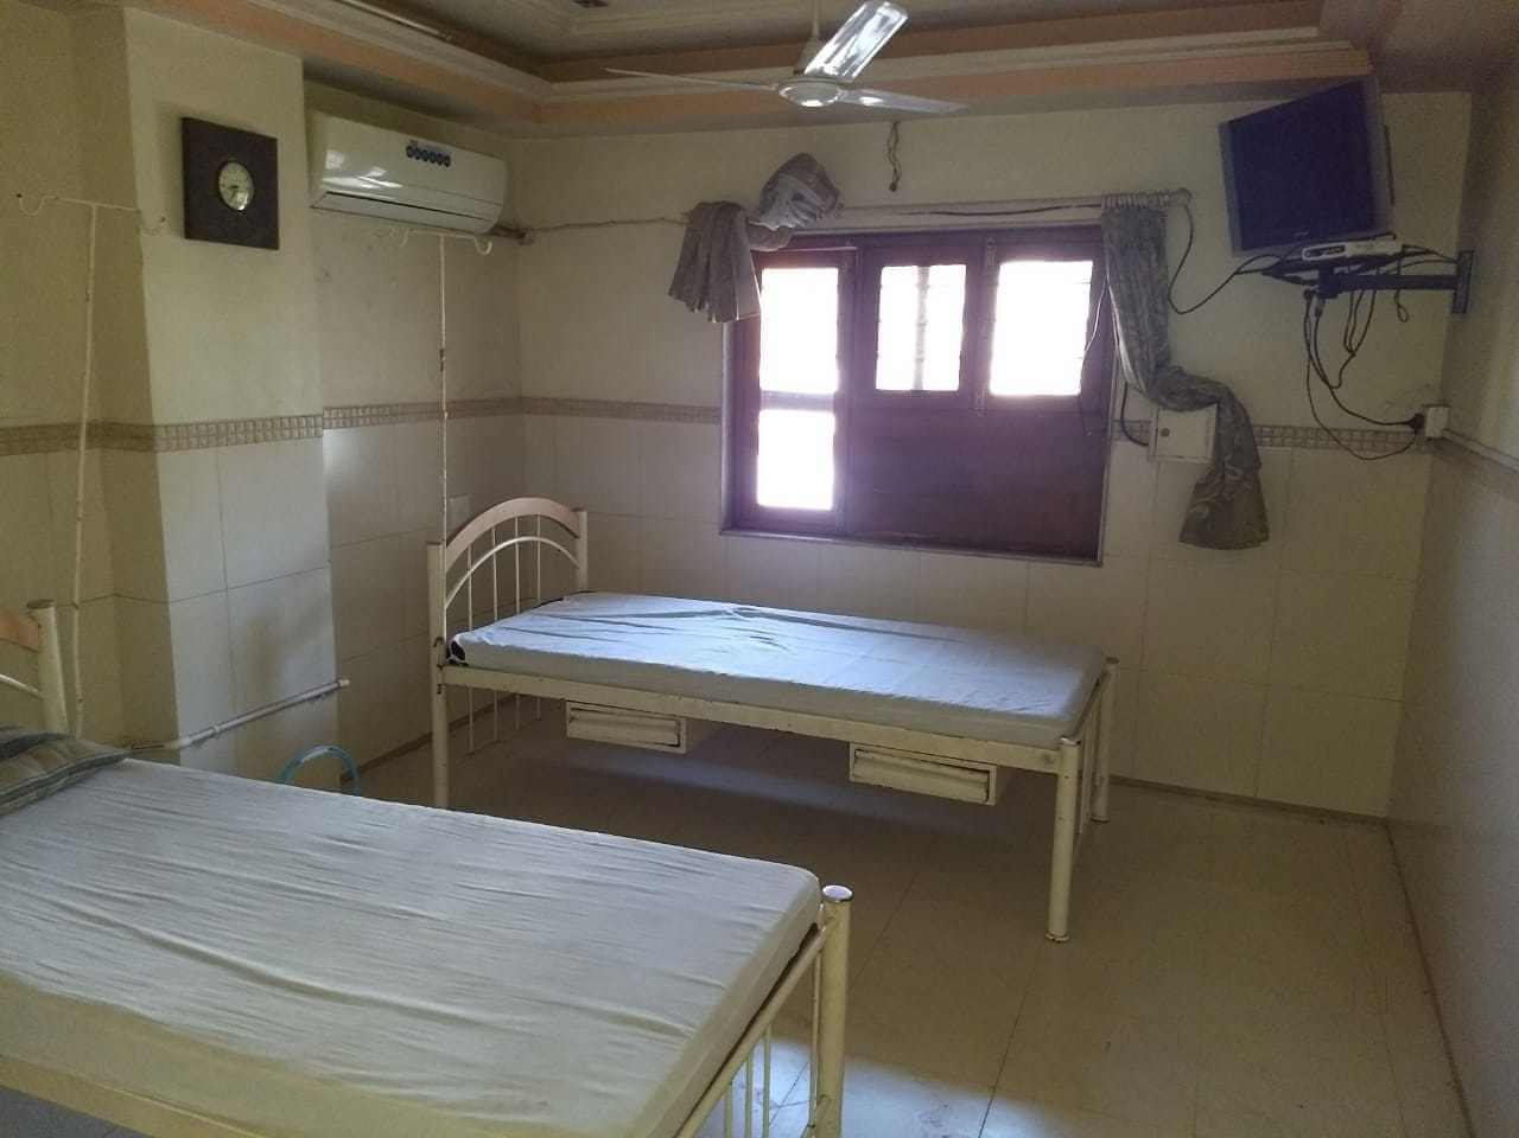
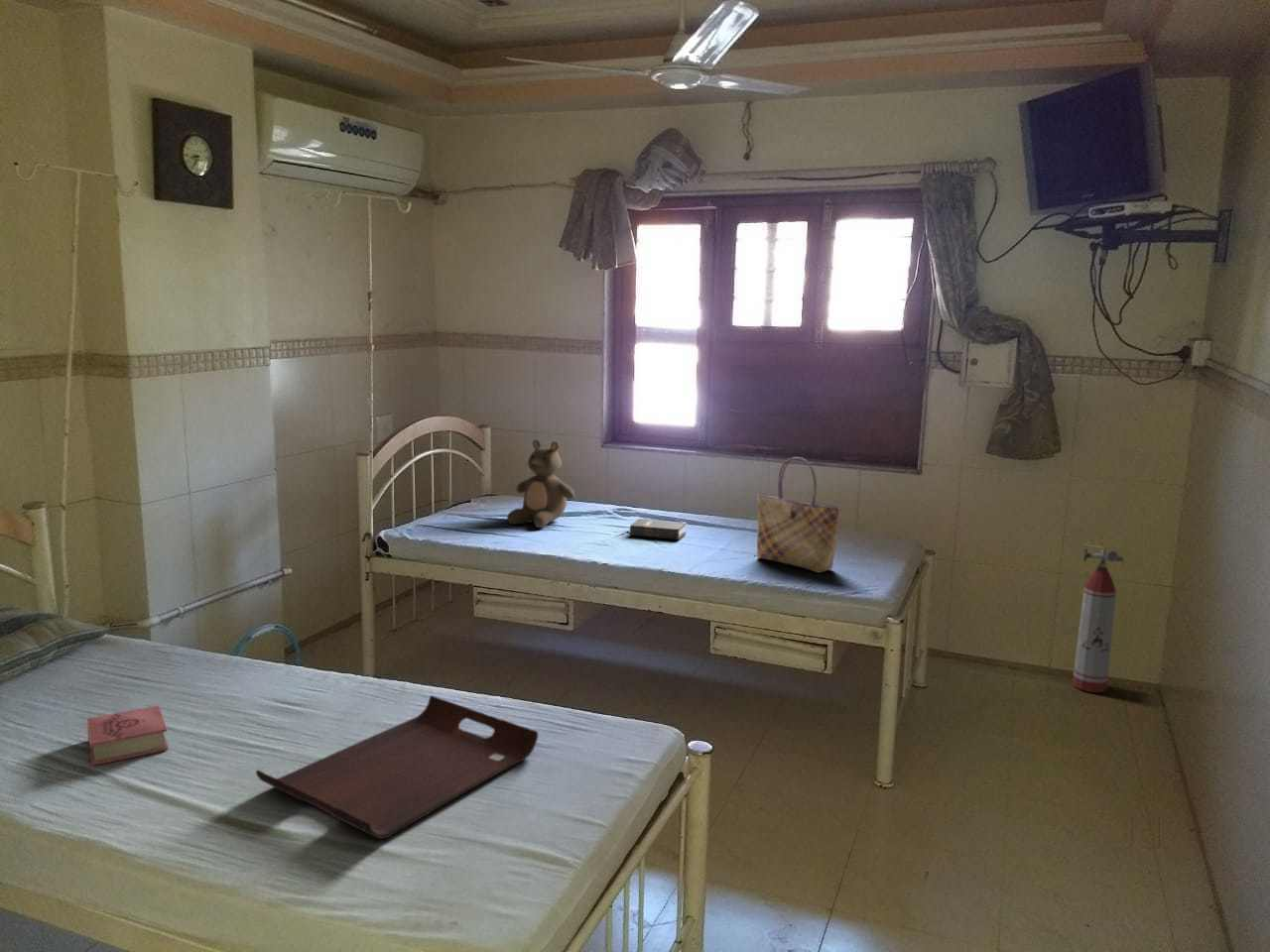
+ stuffed bear [506,438,575,529]
+ tote bag [756,456,840,574]
+ fire extinguisher [1072,542,1125,694]
+ hardback book [629,518,688,540]
+ book [86,704,169,767]
+ serving tray [255,694,539,840]
